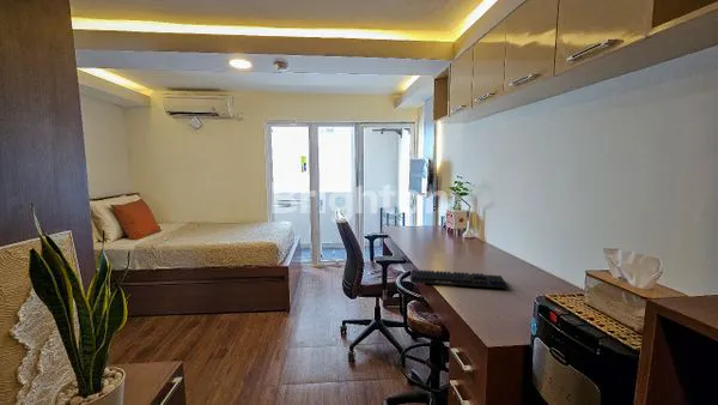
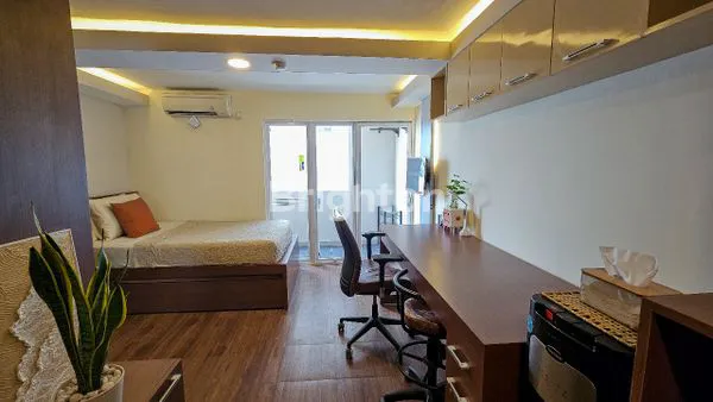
- keyboard [409,268,509,290]
